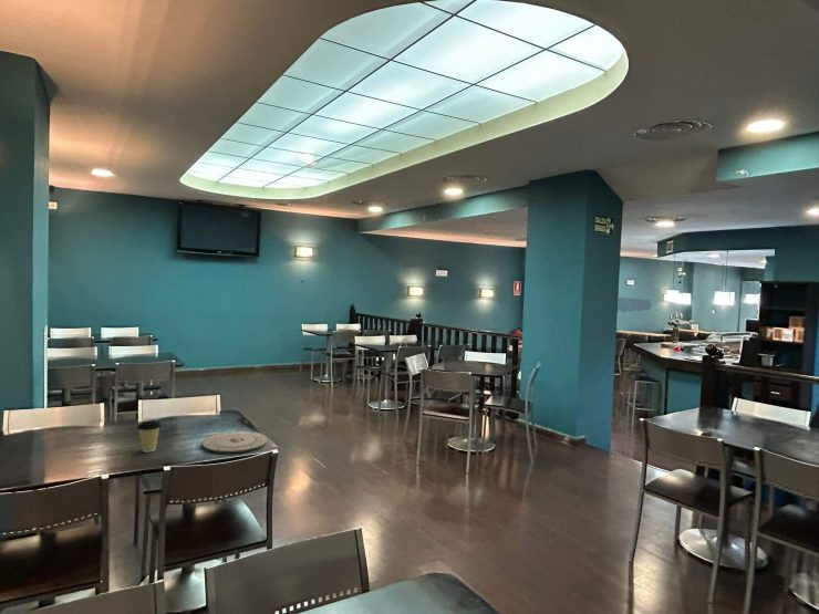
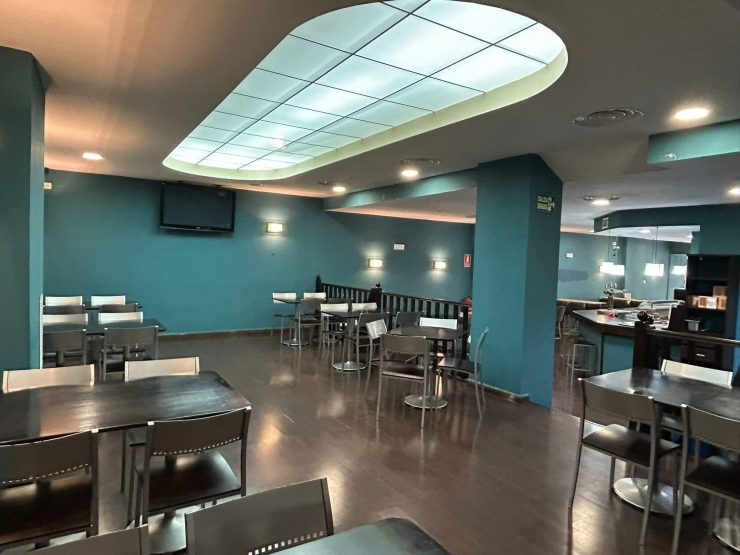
- coffee cup [136,420,163,454]
- plate [201,430,269,454]
